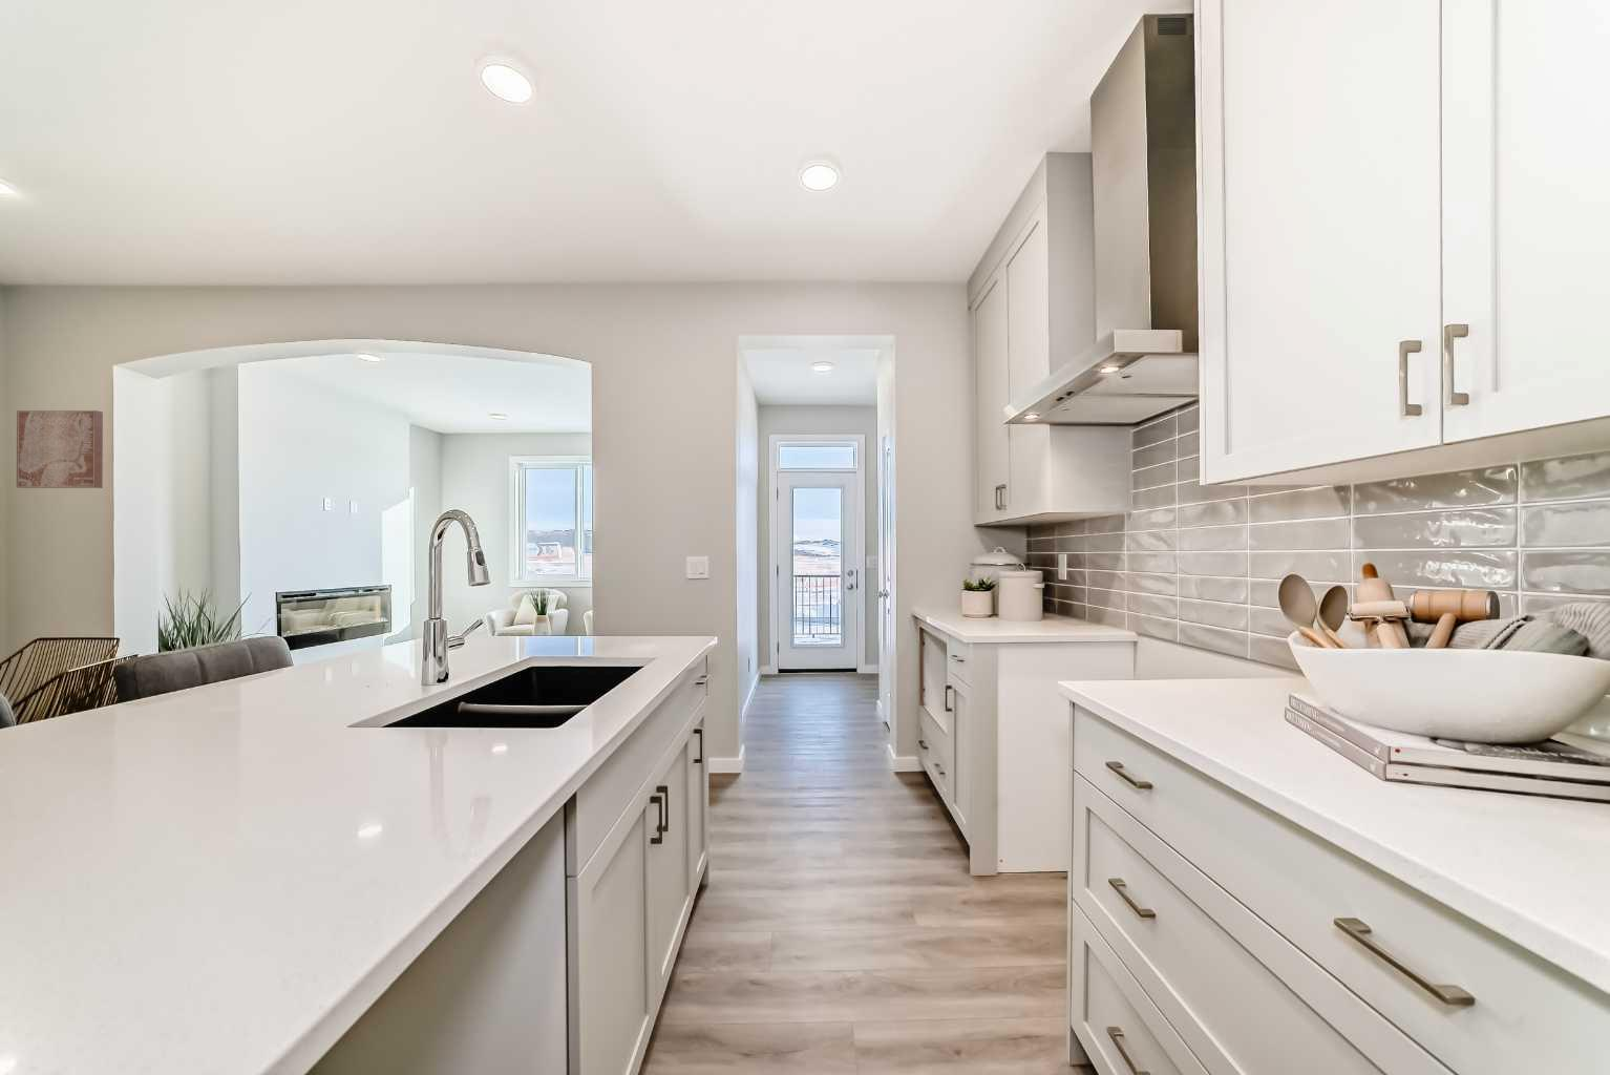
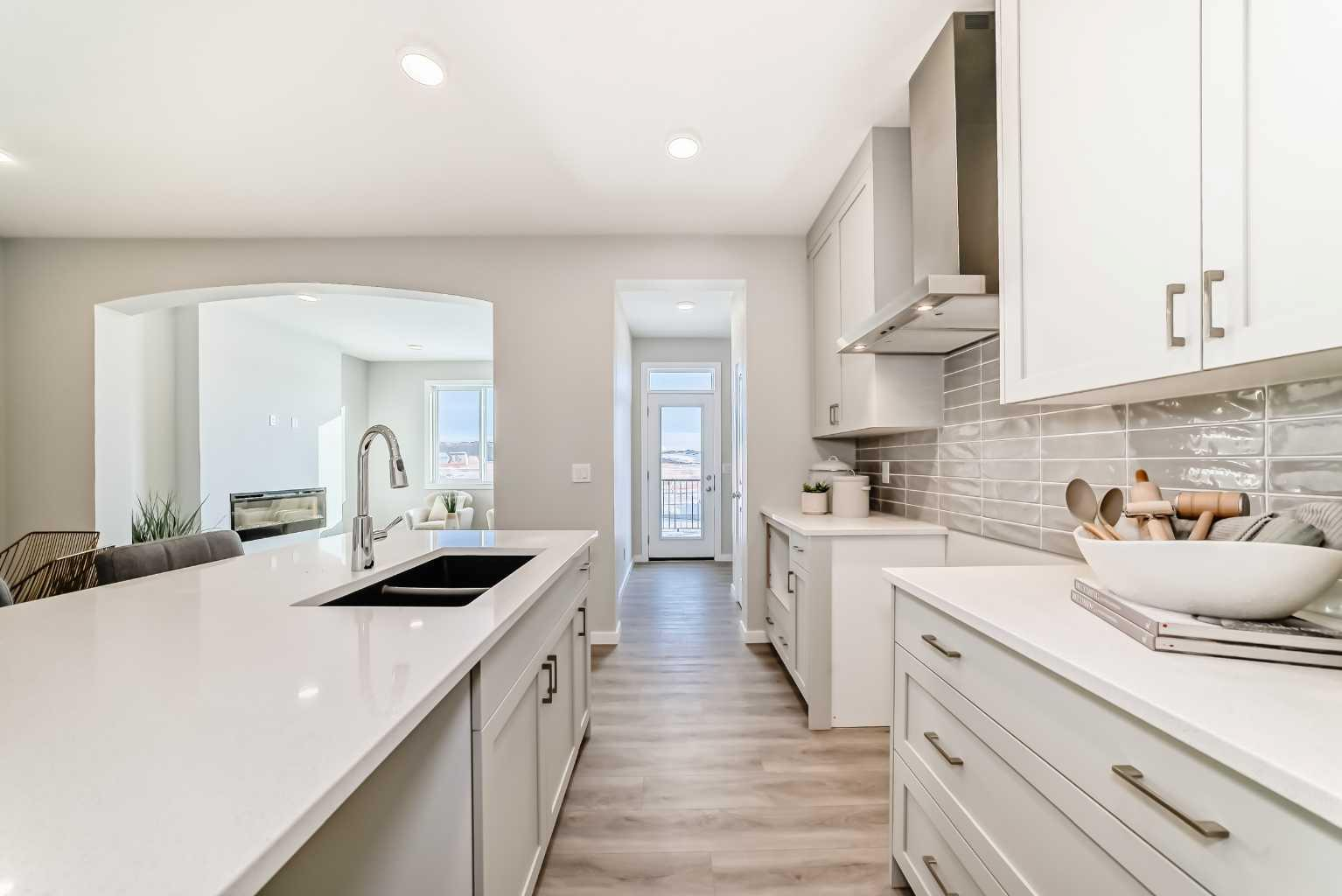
- wall art [16,409,104,490]
